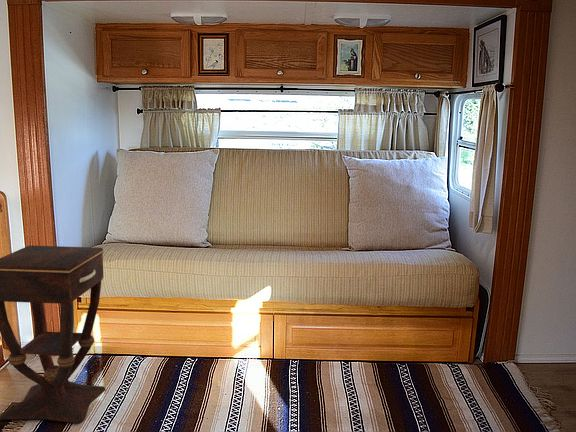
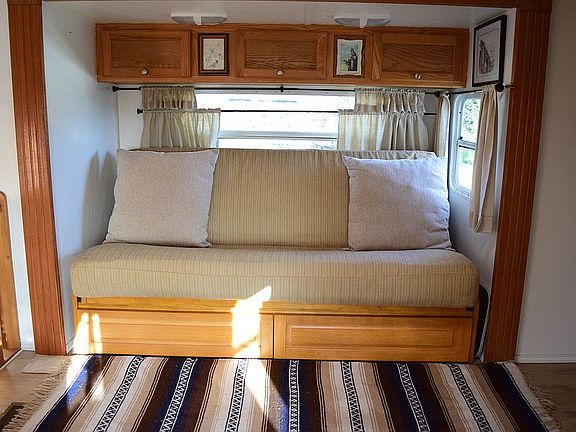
- side table [0,244,107,424]
